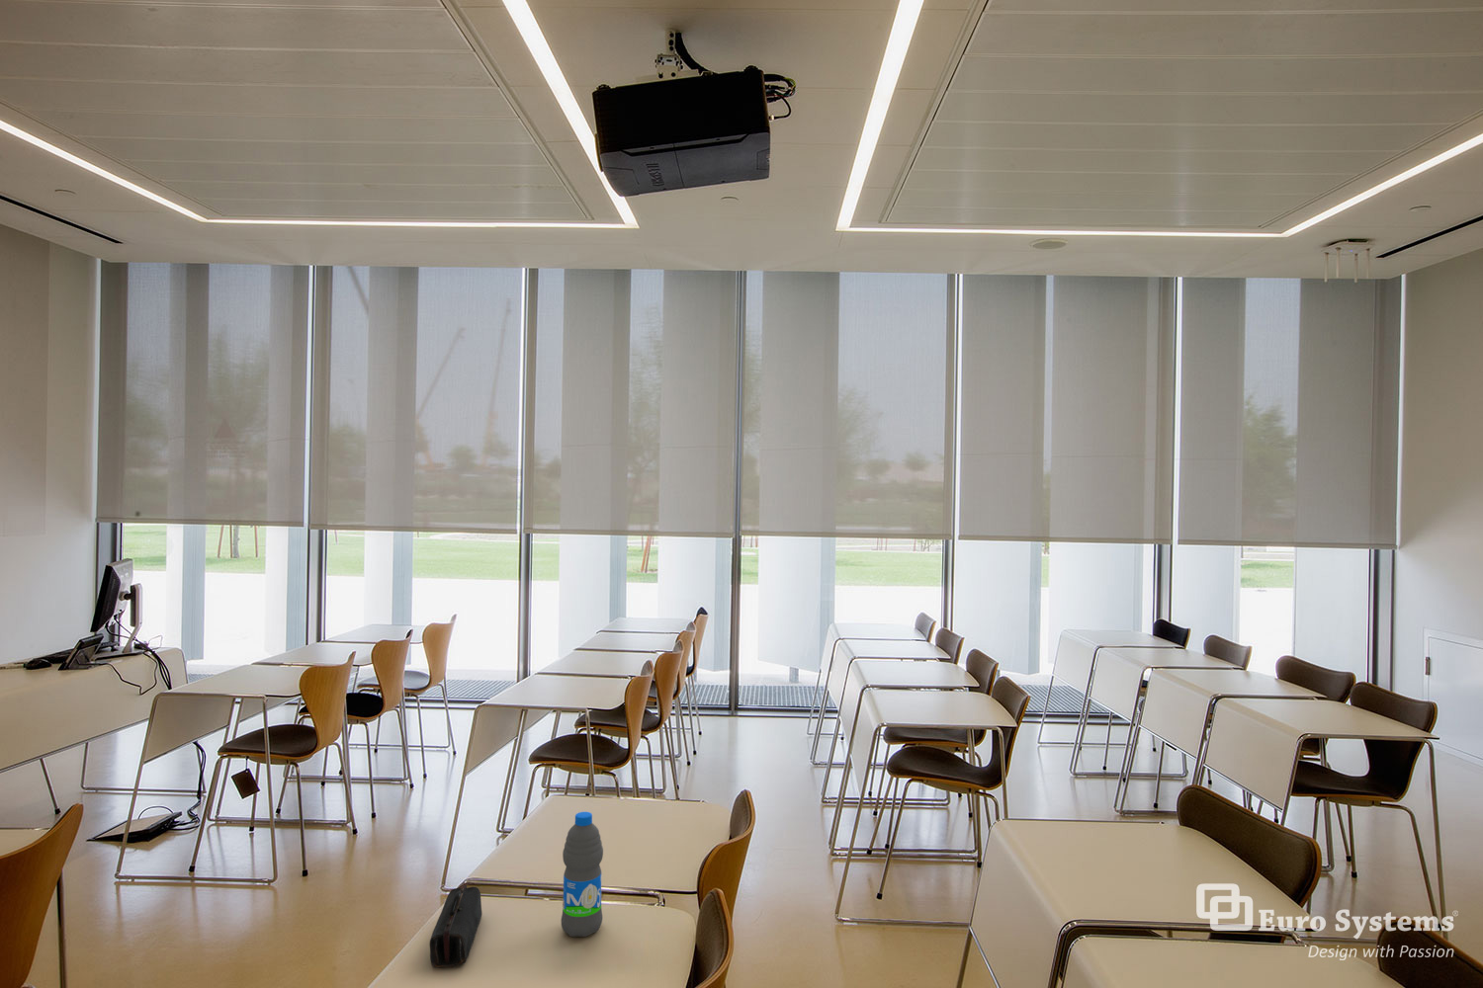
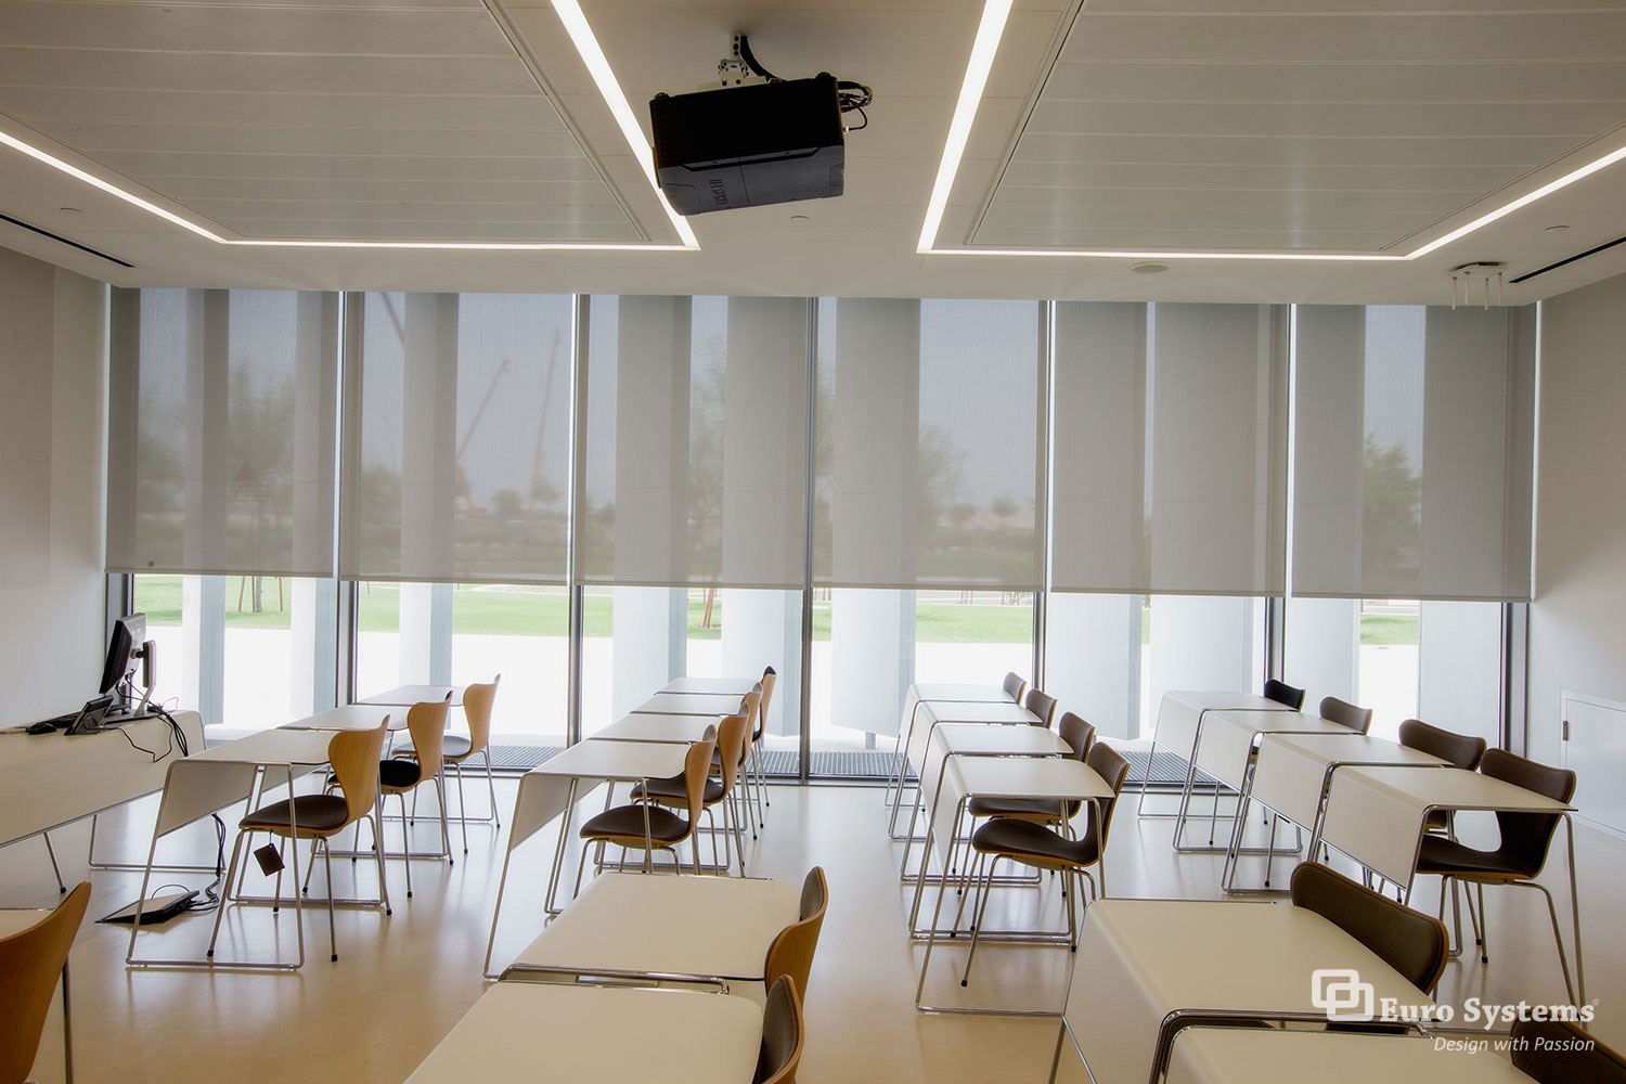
- pencil case [429,884,482,968]
- water bottle [561,812,604,937]
